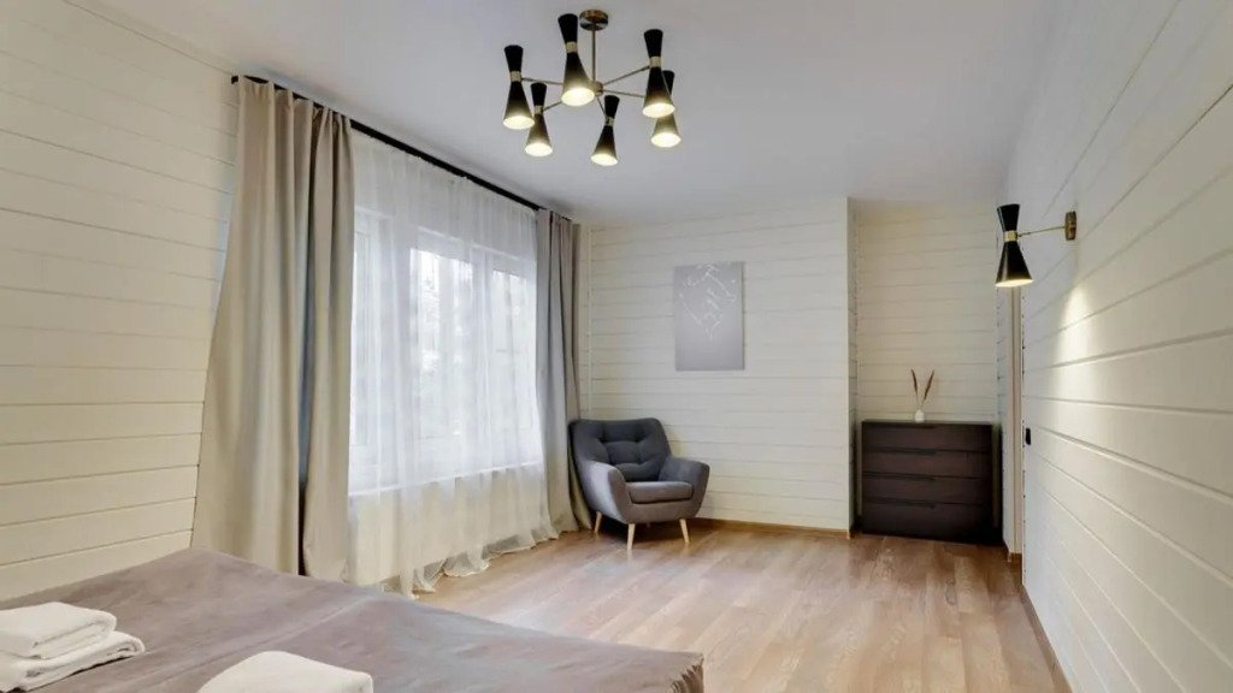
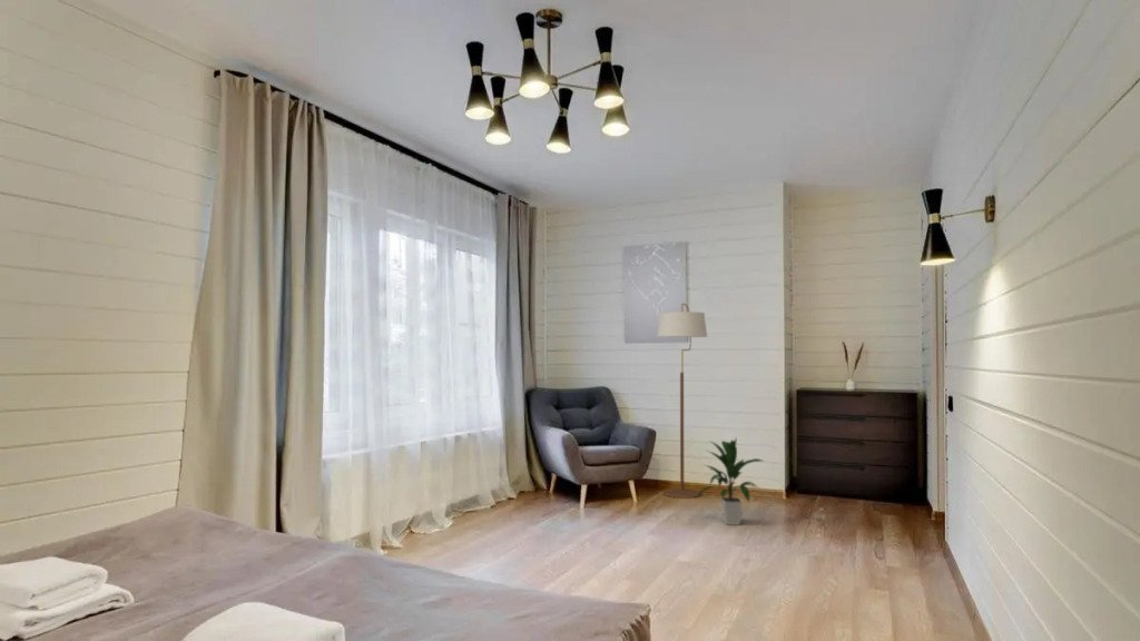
+ indoor plant [694,437,765,526]
+ floor lamp [656,303,708,500]
